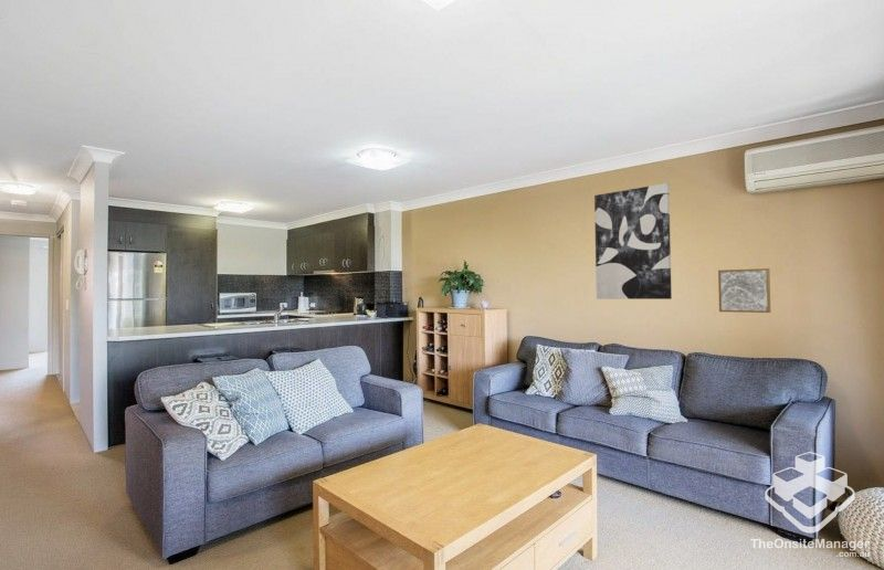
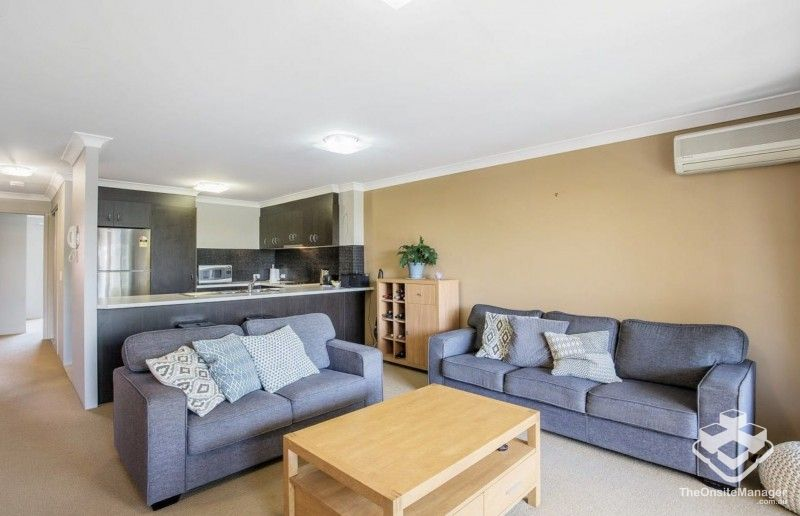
- wall art [717,267,771,314]
- wall art [593,182,673,300]
